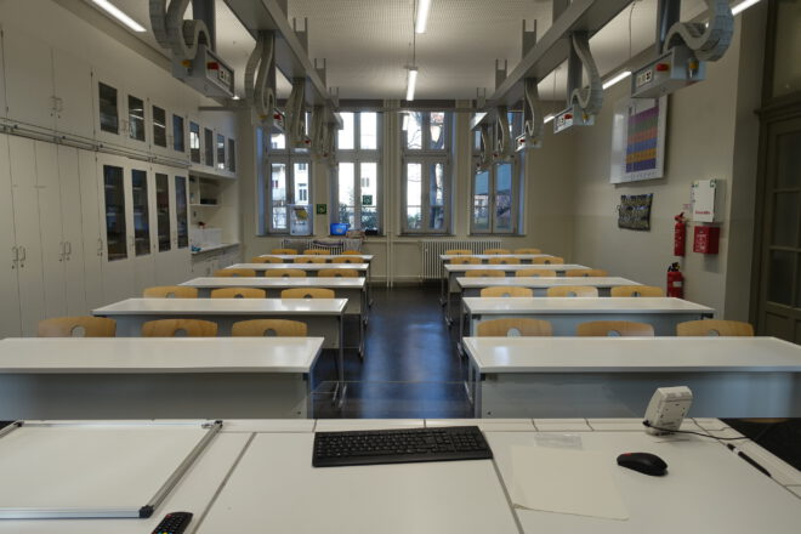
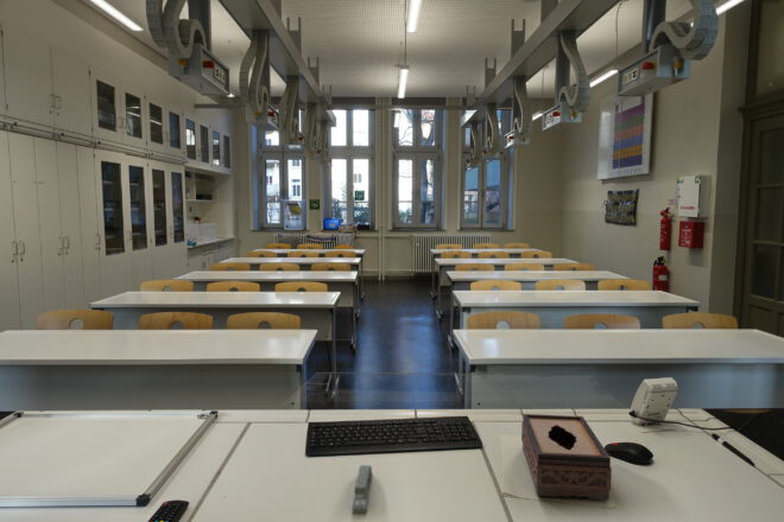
+ stapler [350,464,373,515]
+ tissue box [520,413,613,502]
